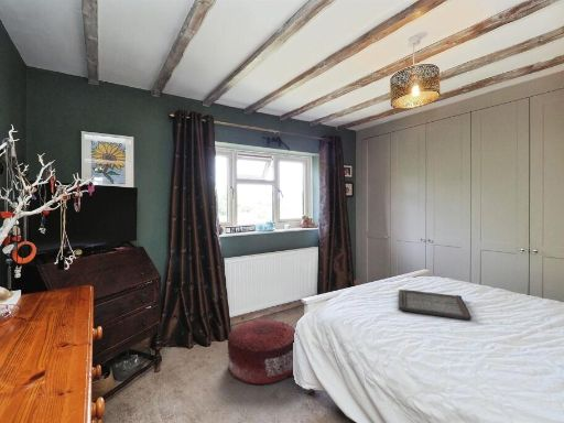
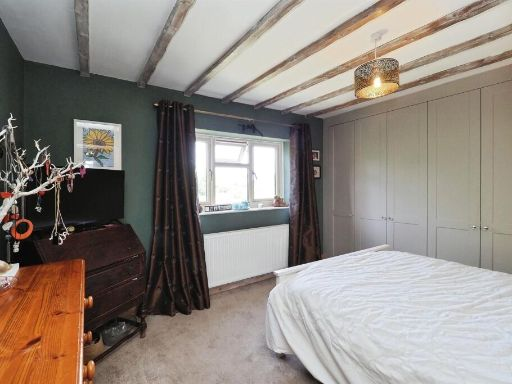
- pouf [227,318,296,386]
- serving tray [398,289,473,321]
